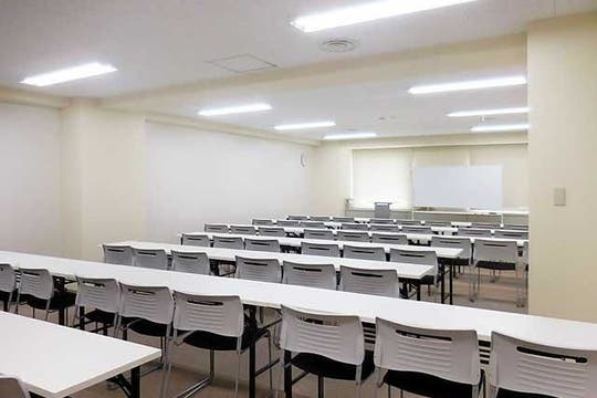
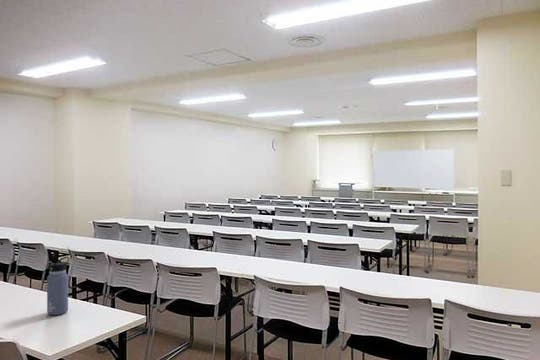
+ water bottle [46,256,70,316]
